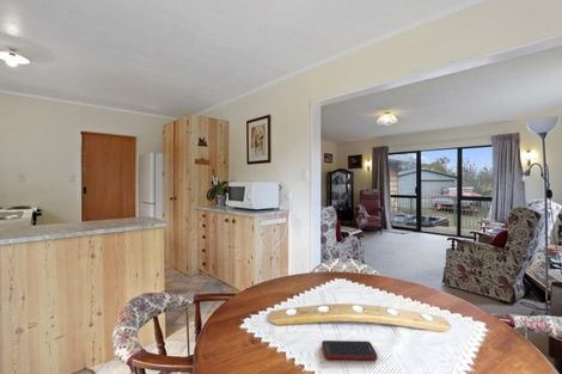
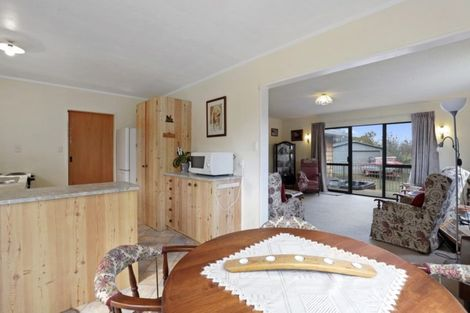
- cell phone [320,339,379,361]
